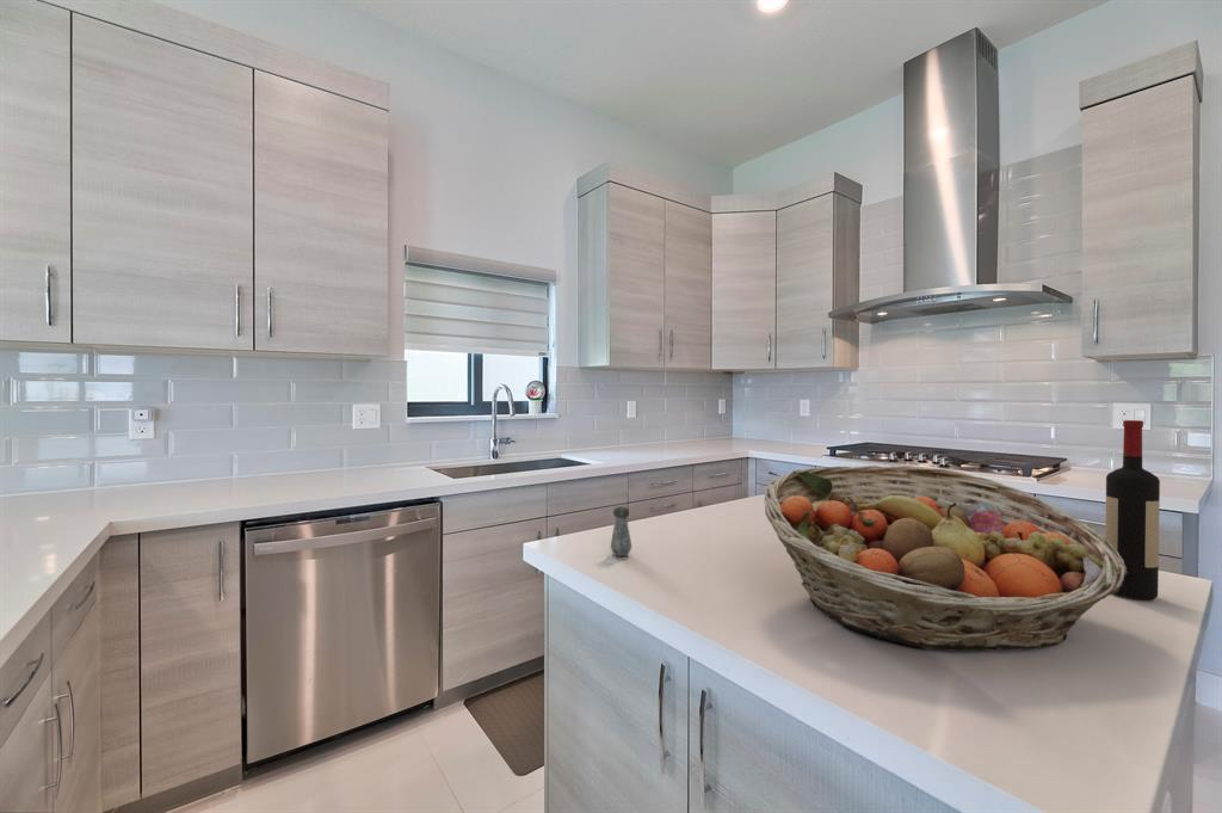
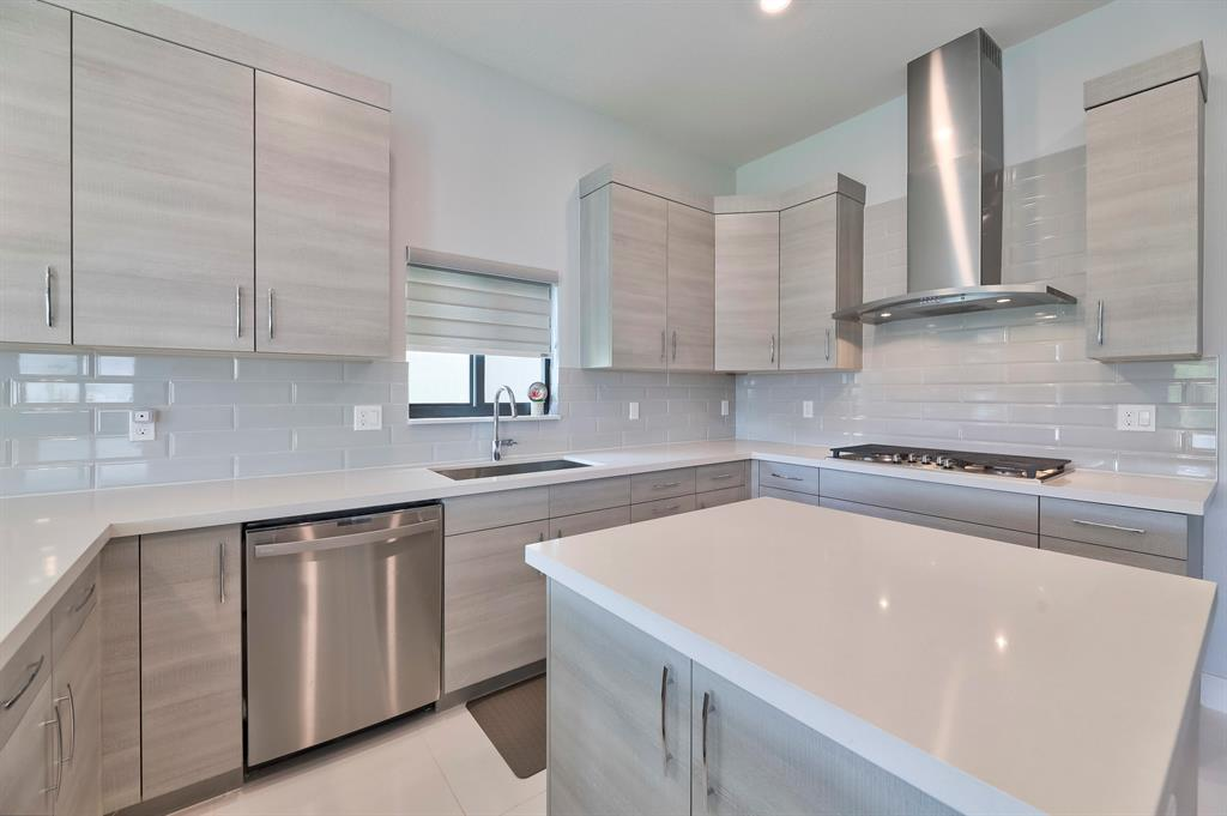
- wine bottle [1104,419,1161,600]
- fruit basket [763,464,1128,652]
- salt shaker [610,506,632,558]
